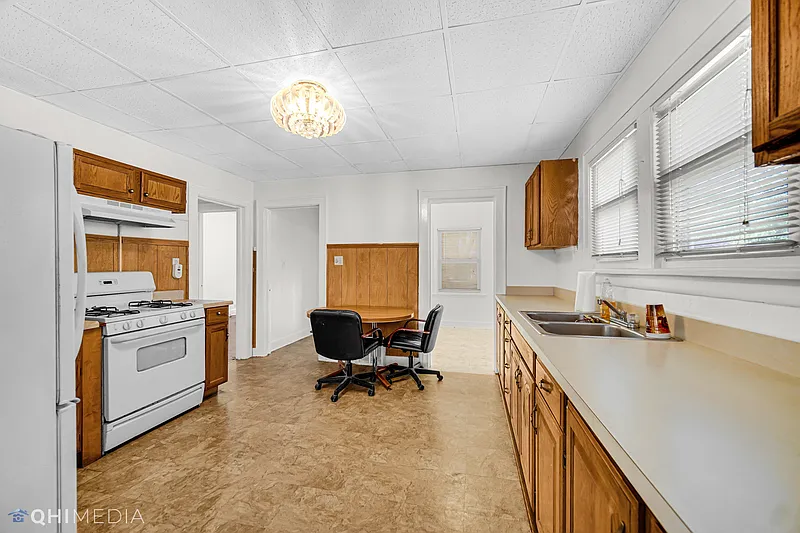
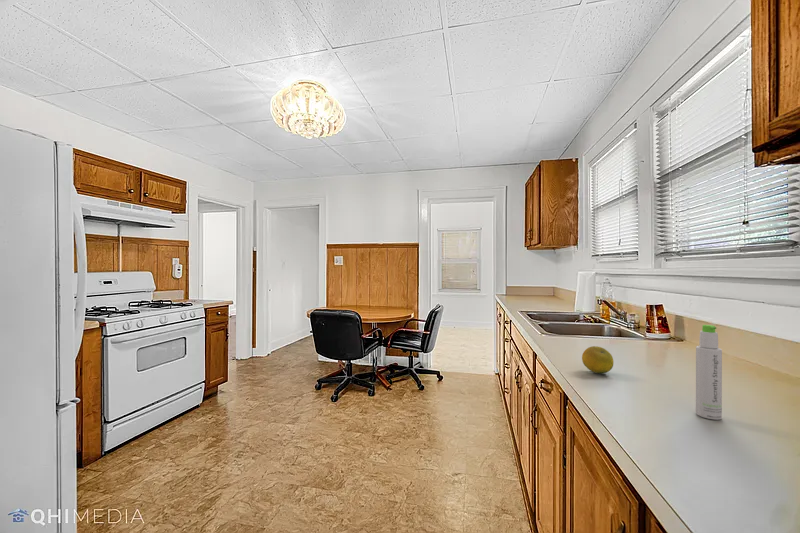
+ fruit [581,345,615,374]
+ bottle [695,324,723,421]
